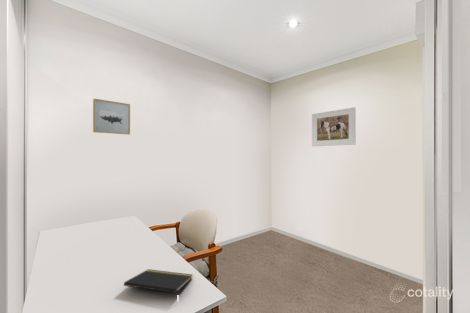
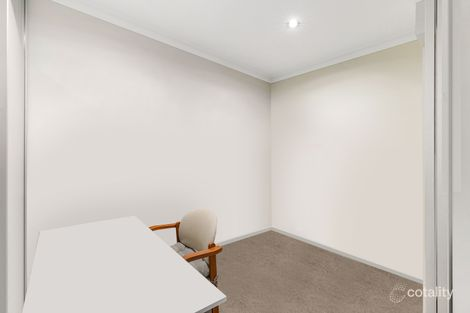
- notepad [123,268,194,294]
- wall art [92,98,131,136]
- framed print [311,106,357,147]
